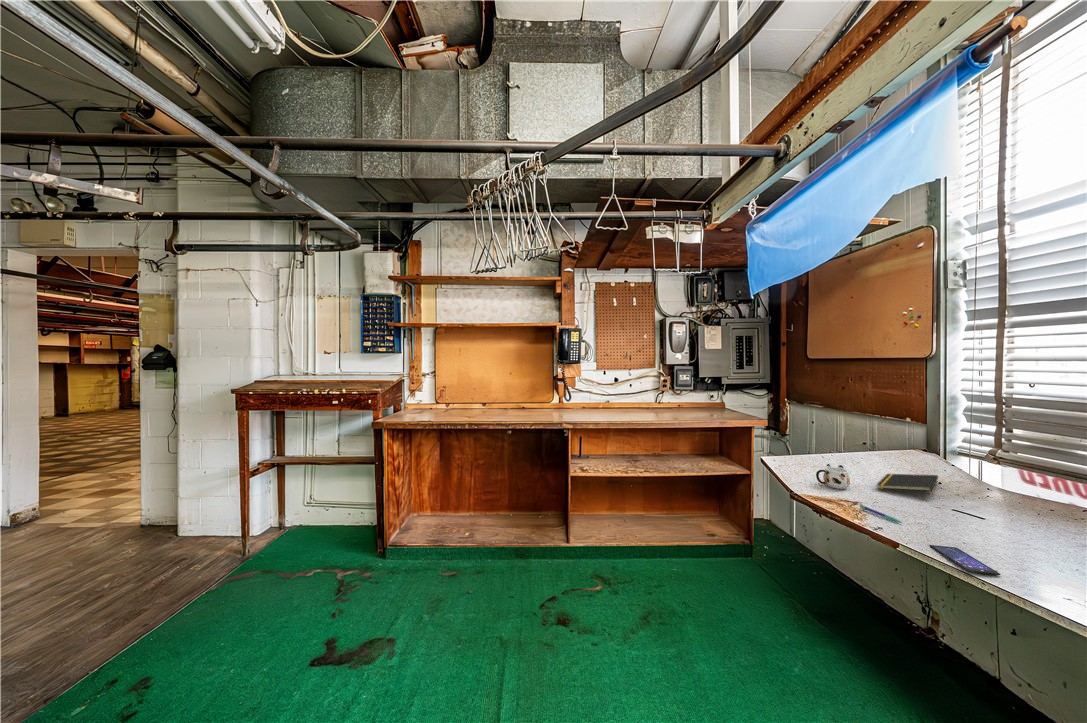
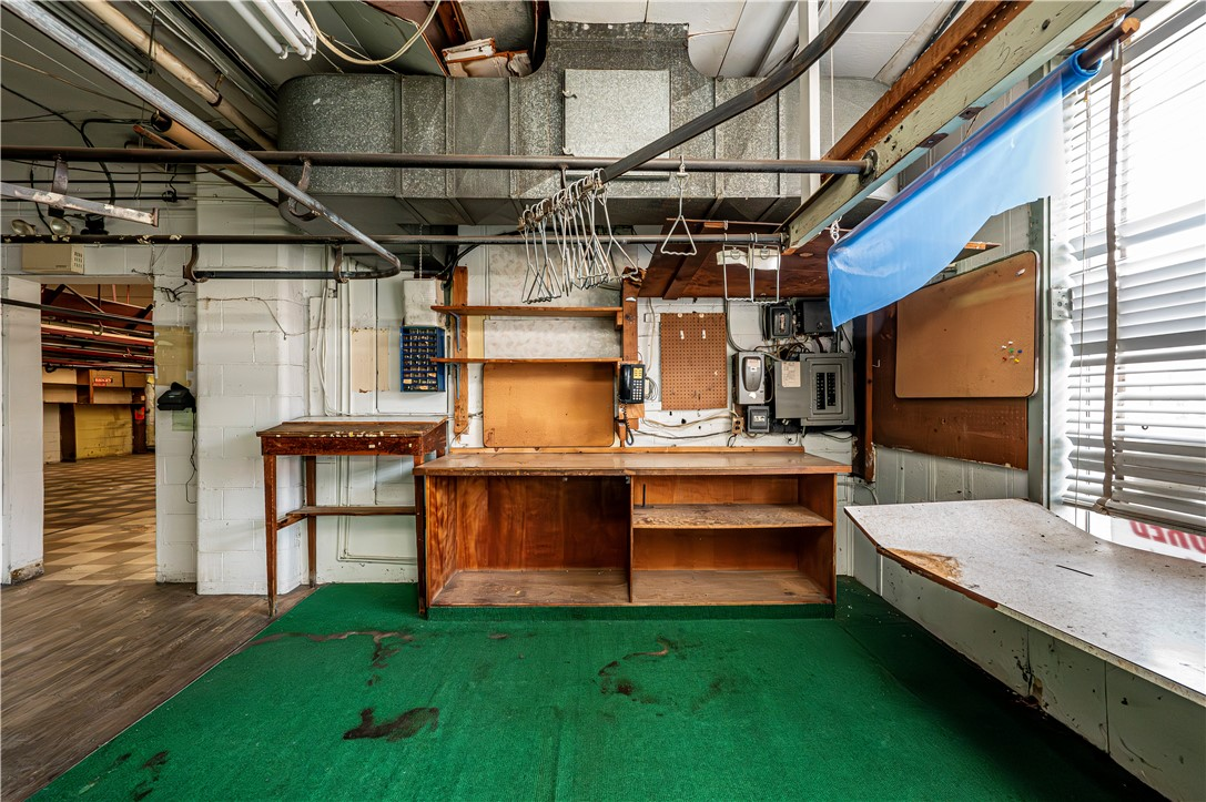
- notepad [876,473,939,492]
- mug [815,463,851,490]
- pen [859,504,903,524]
- smartphone [928,544,1001,576]
